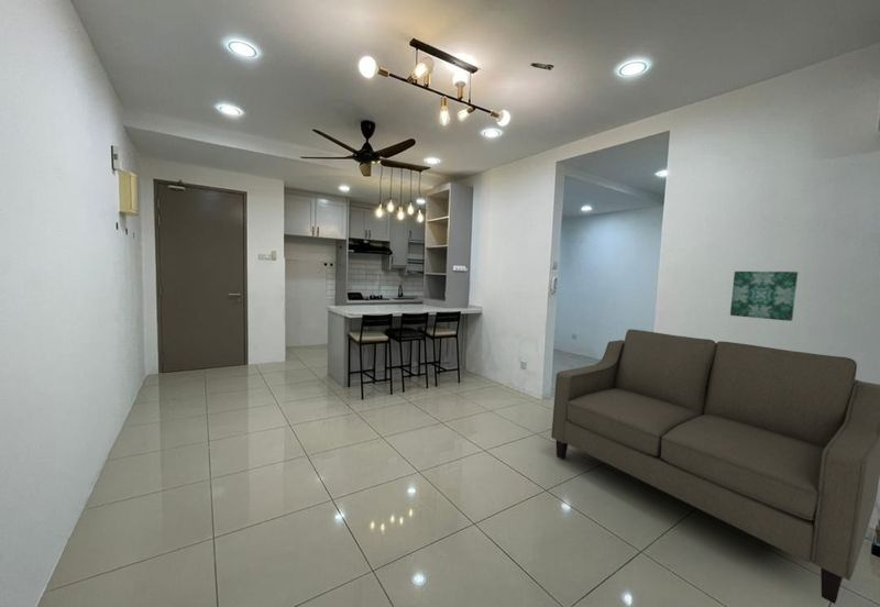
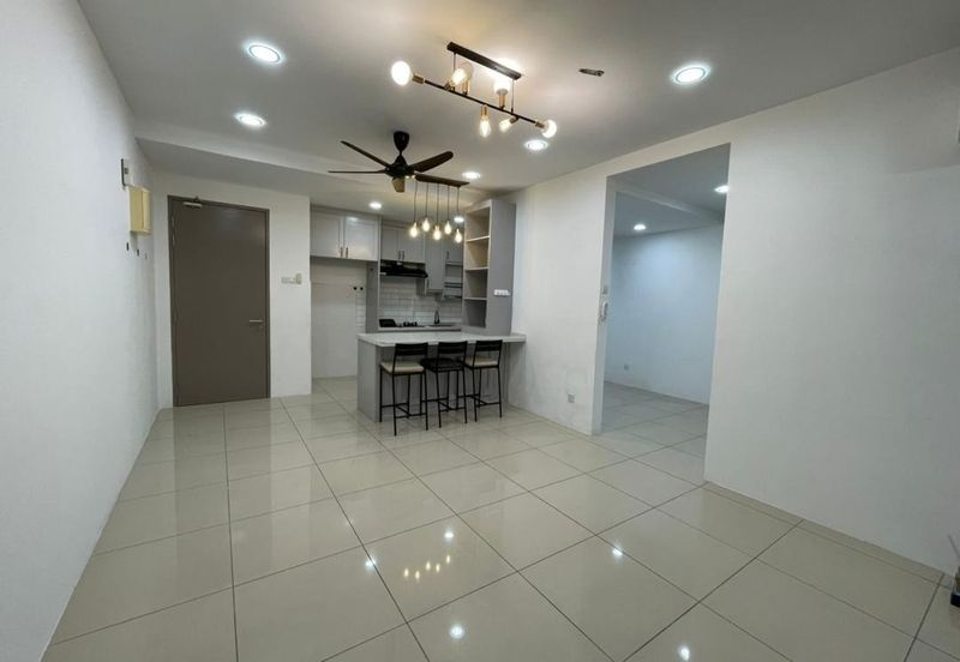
- sofa [550,329,880,605]
- wall art [729,271,799,322]
